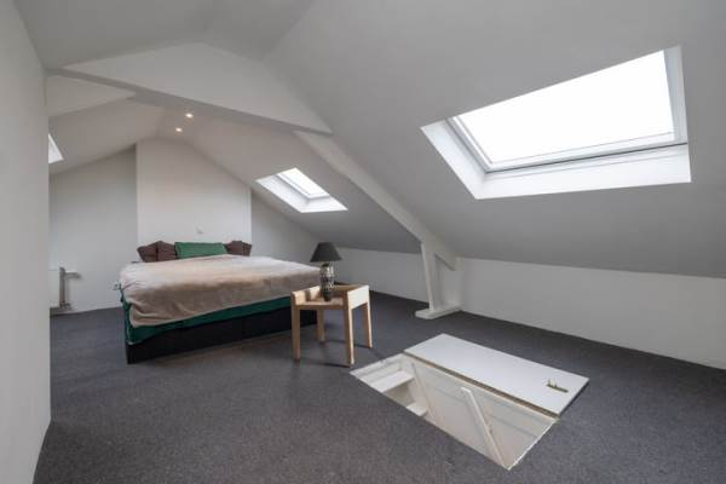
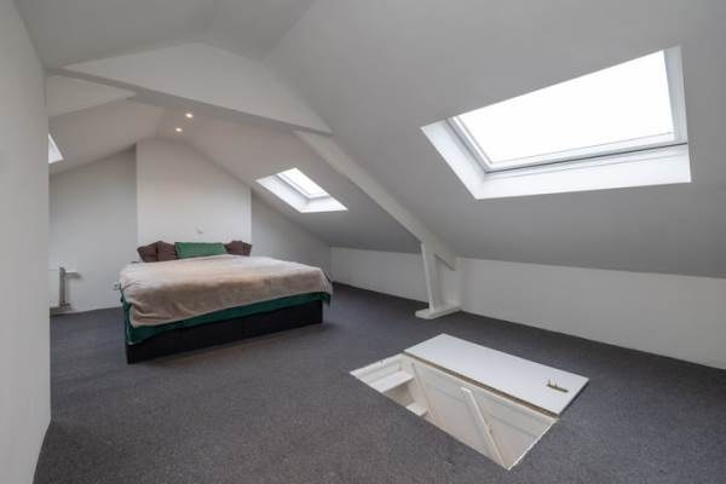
- side table [289,284,373,365]
- table lamp [307,241,344,301]
